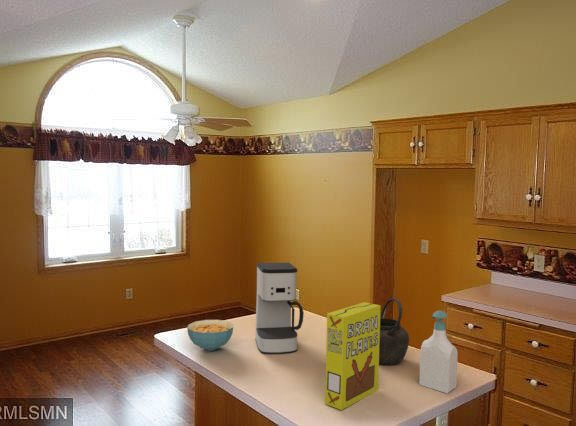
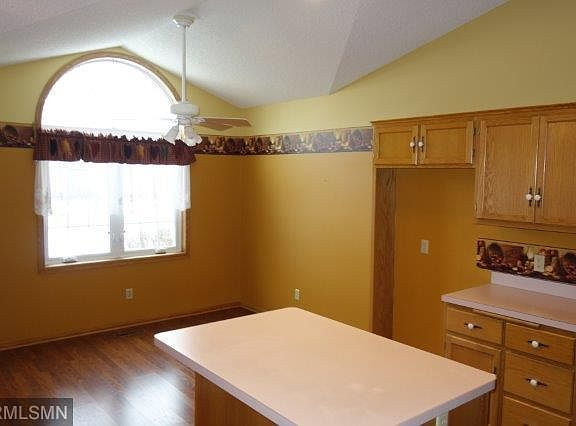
- cereal bowl [186,319,234,351]
- cereal box [324,301,382,411]
- kettle [379,297,410,366]
- coffee maker [254,262,305,355]
- soap bottle [418,310,459,394]
